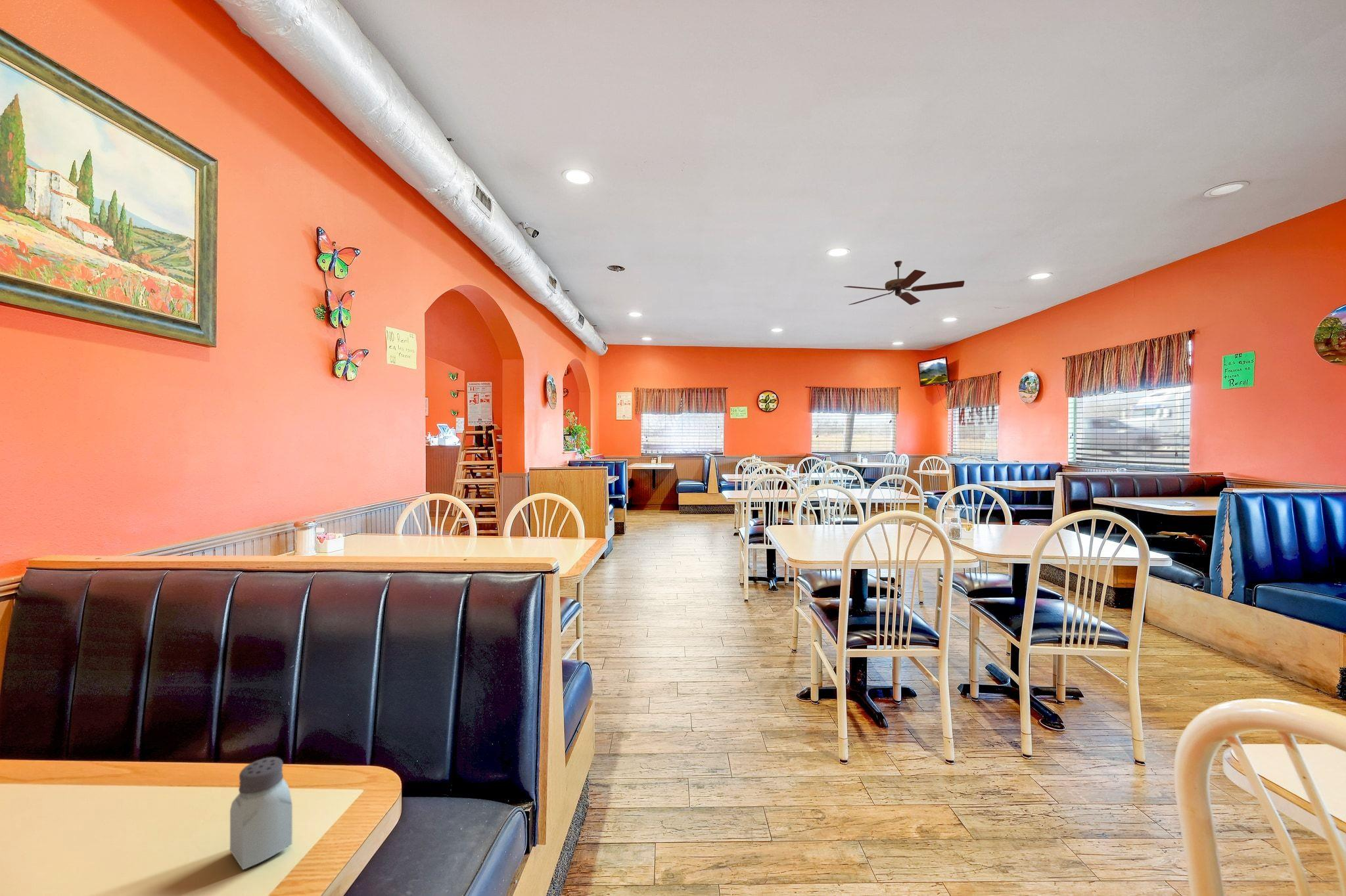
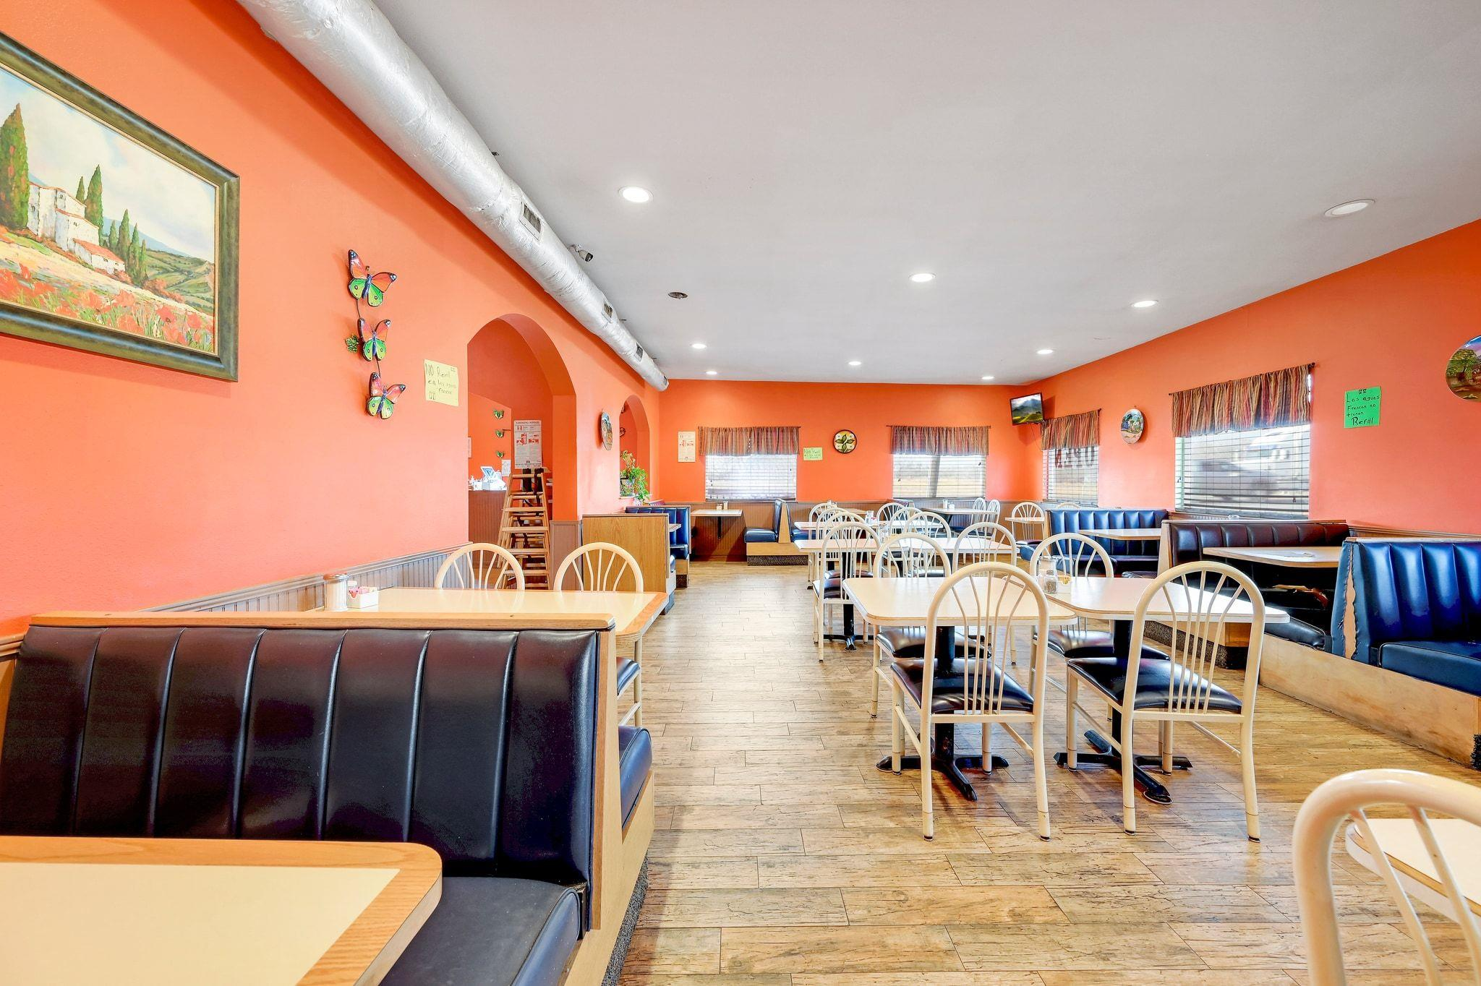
- ceiling fan [843,260,965,305]
- saltshaker [229,756,293,870]
